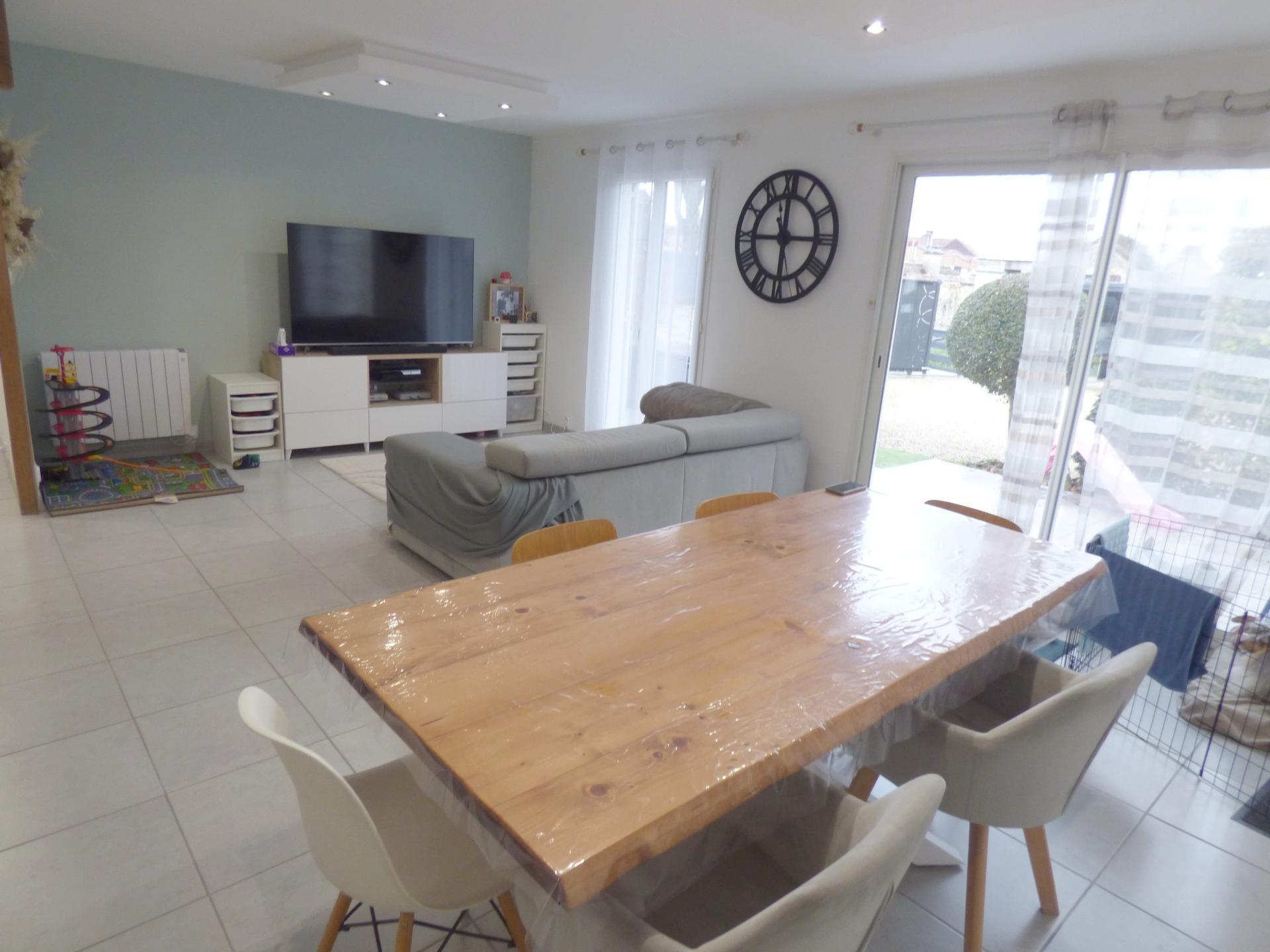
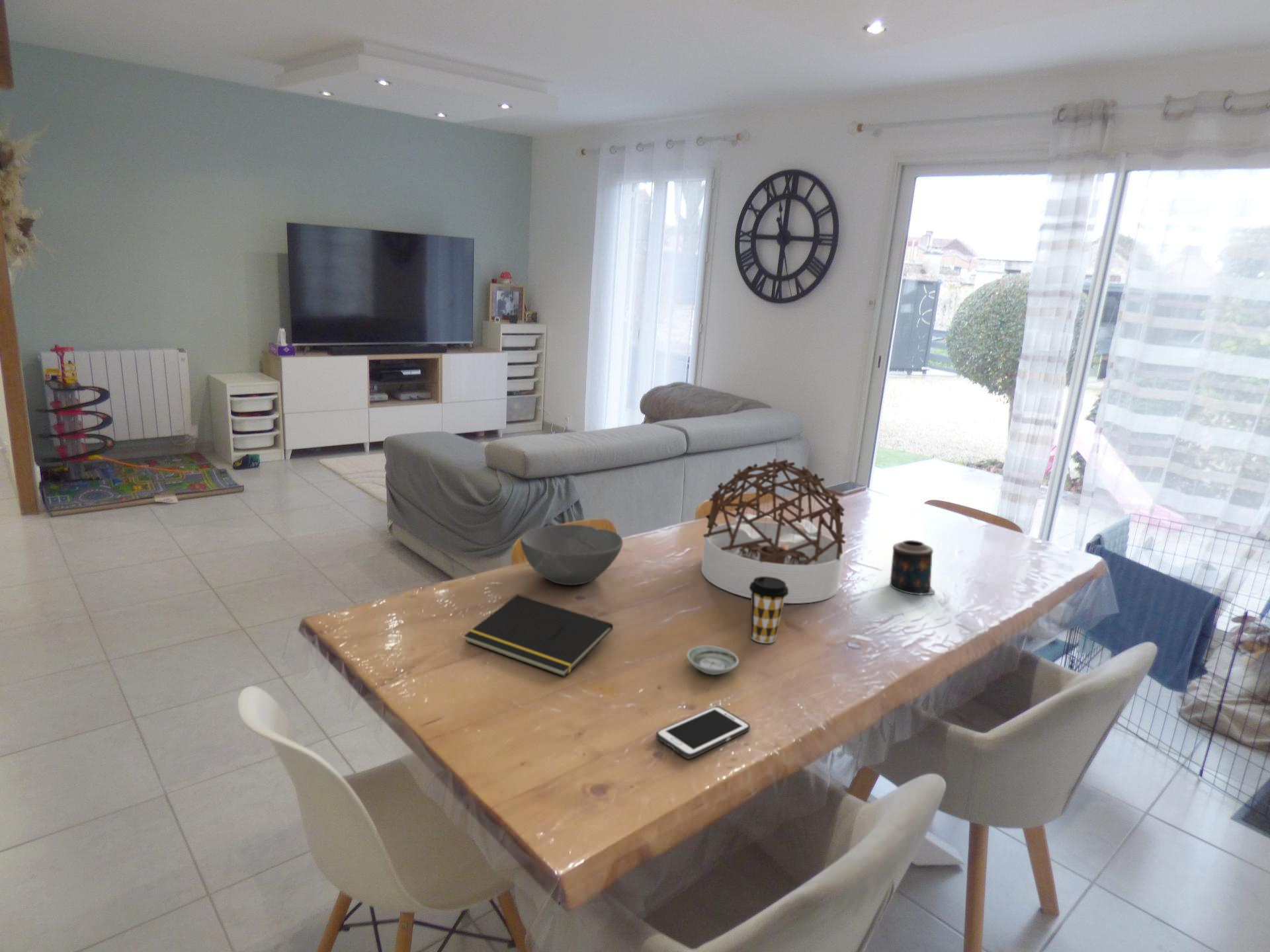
+ saucer [686,645,740,676]
+ architectural model [700,458,846,604]
+ cell phone [656,705,751,760]
+ notepad [464,594,614,678]
+ bowl [520,524,624,586]
+ candle [889,539,936,596]
+ coffee cup [749,576,788,644]
